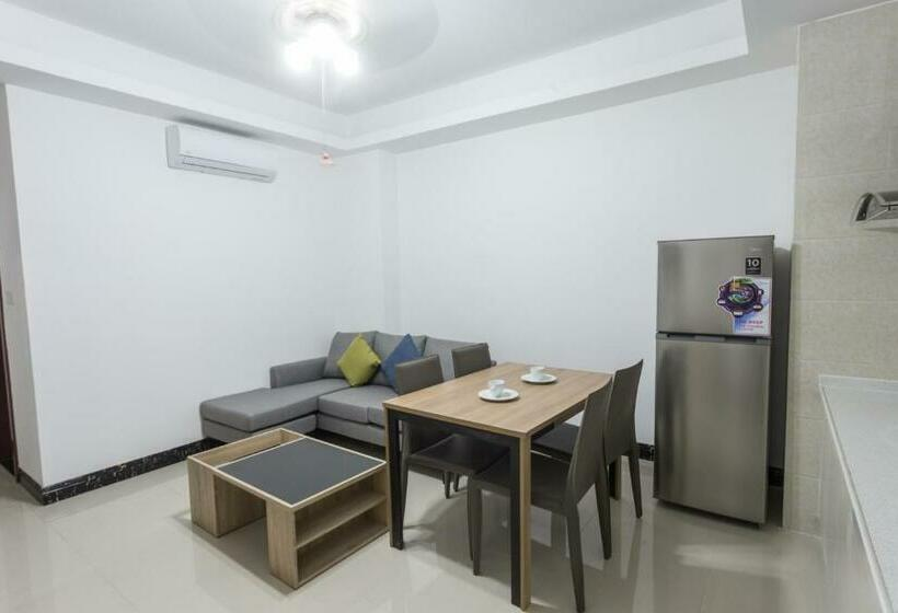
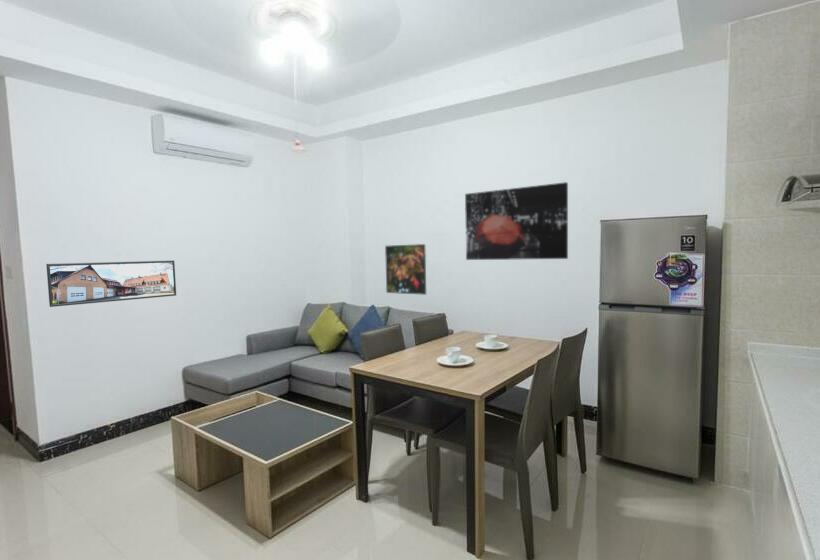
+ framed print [384,243,427,296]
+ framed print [45,259,177,308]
+ wall art [464,181,569,261]
